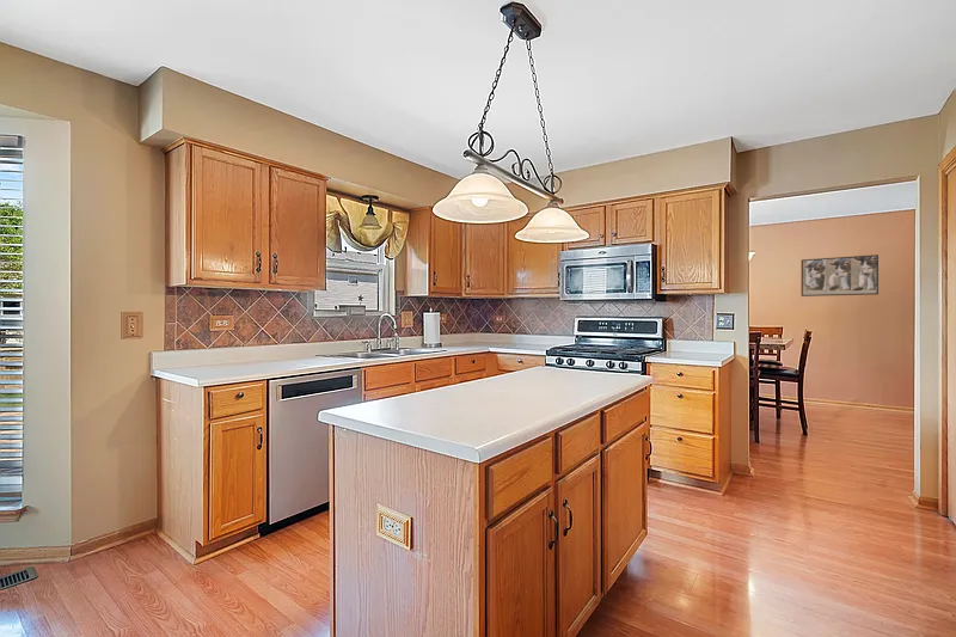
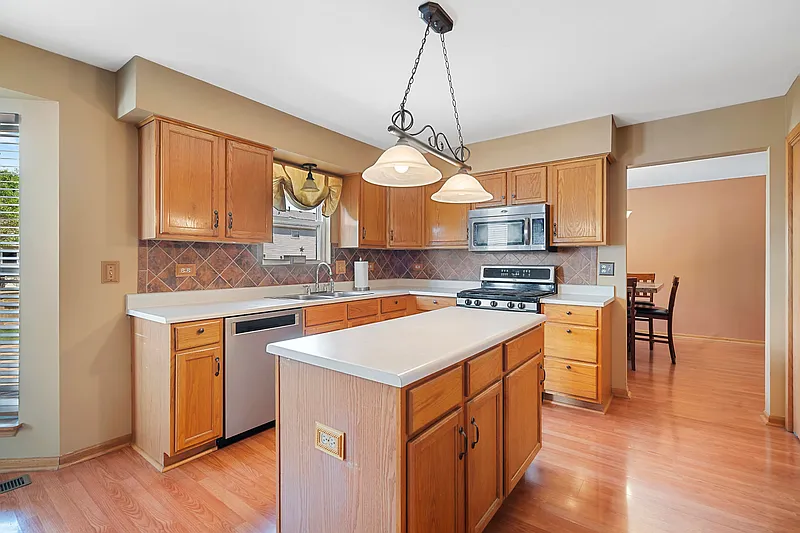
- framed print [801,253,880,298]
